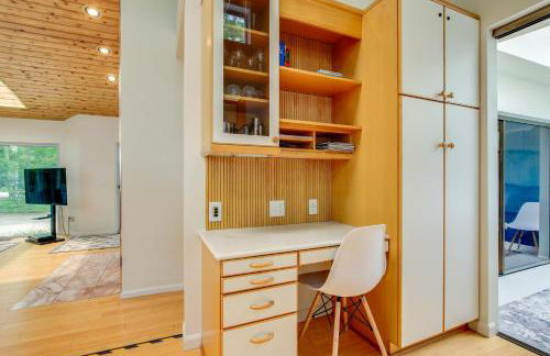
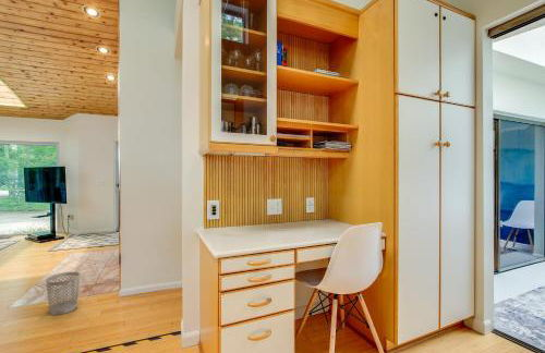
+ wastebasket [45,271,81,316]
